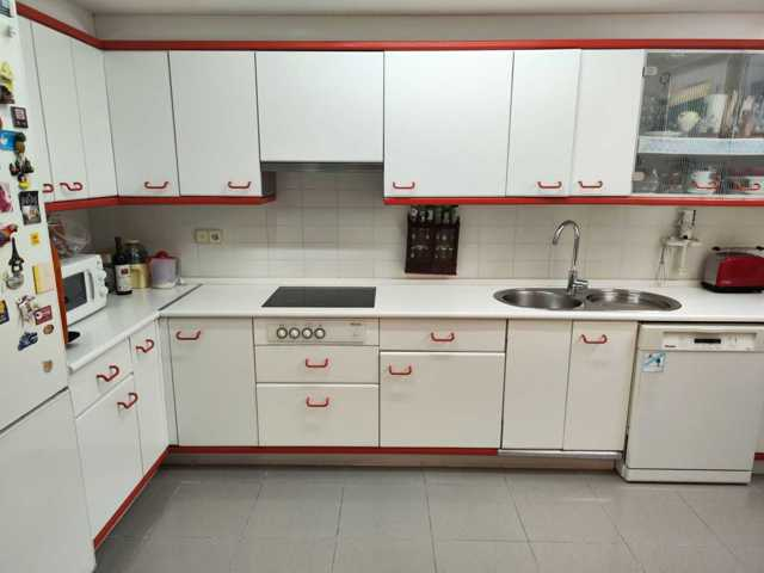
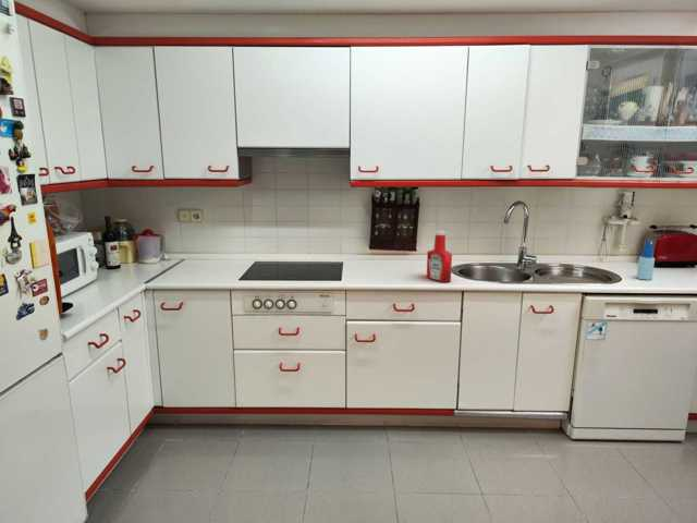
+ spray bottle [636,240,656,281]
+ soap bottle [426,230,453,283]
